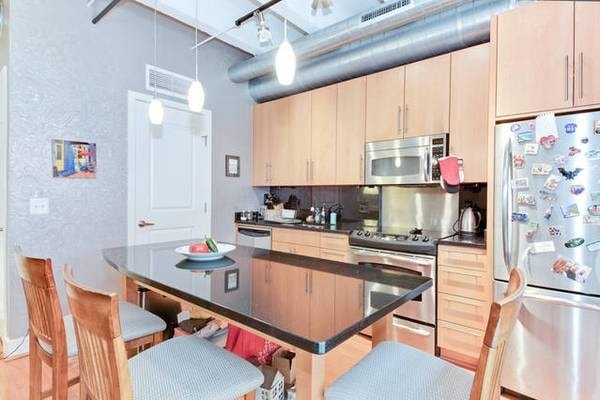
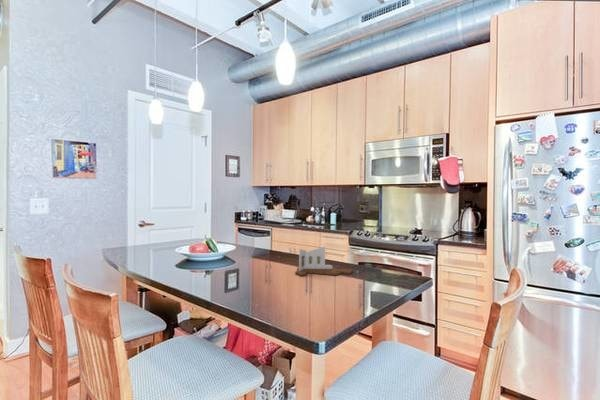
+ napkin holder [294,245,354,277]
